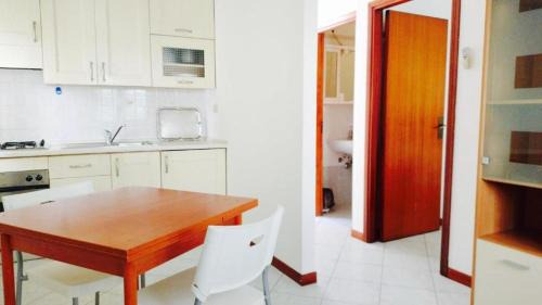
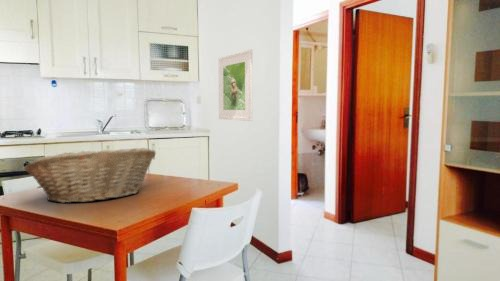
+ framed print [218,48,253,122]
+ fruit basket [23,147,156,204]
